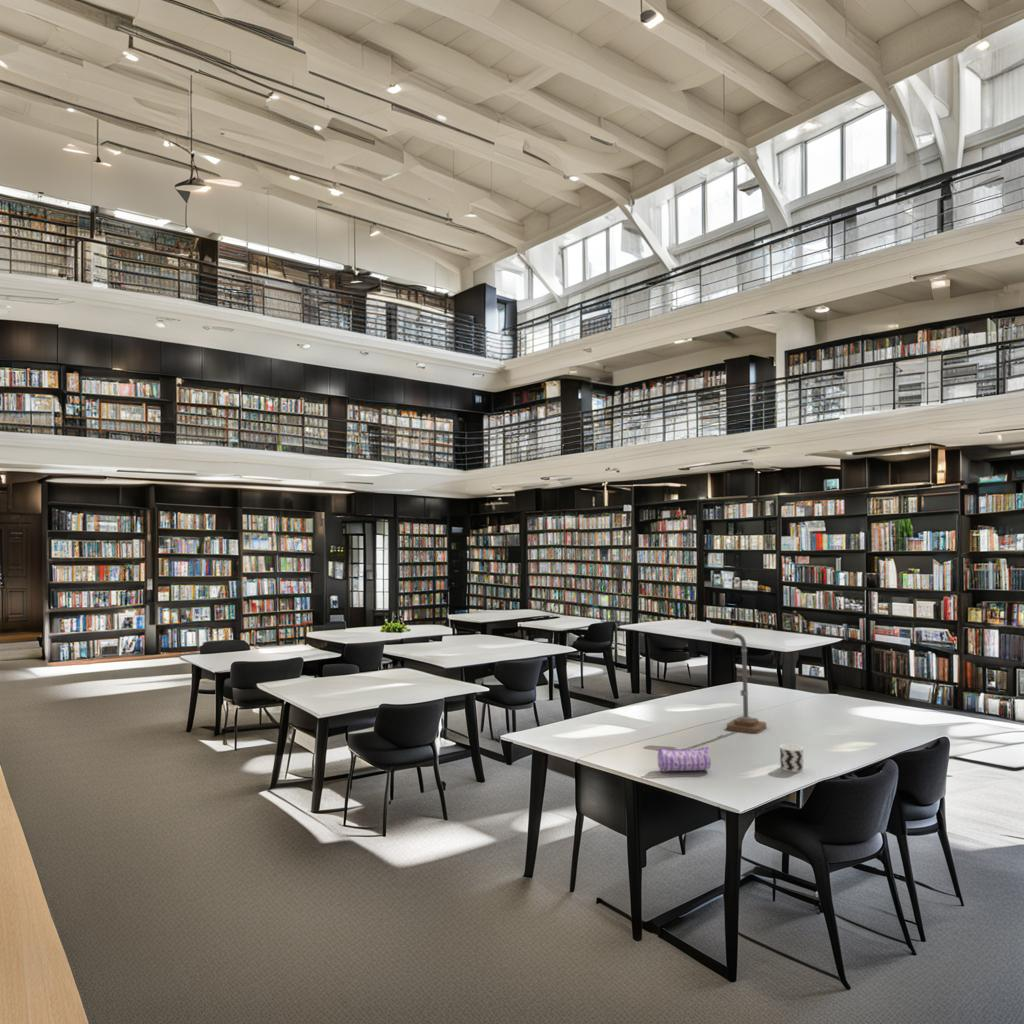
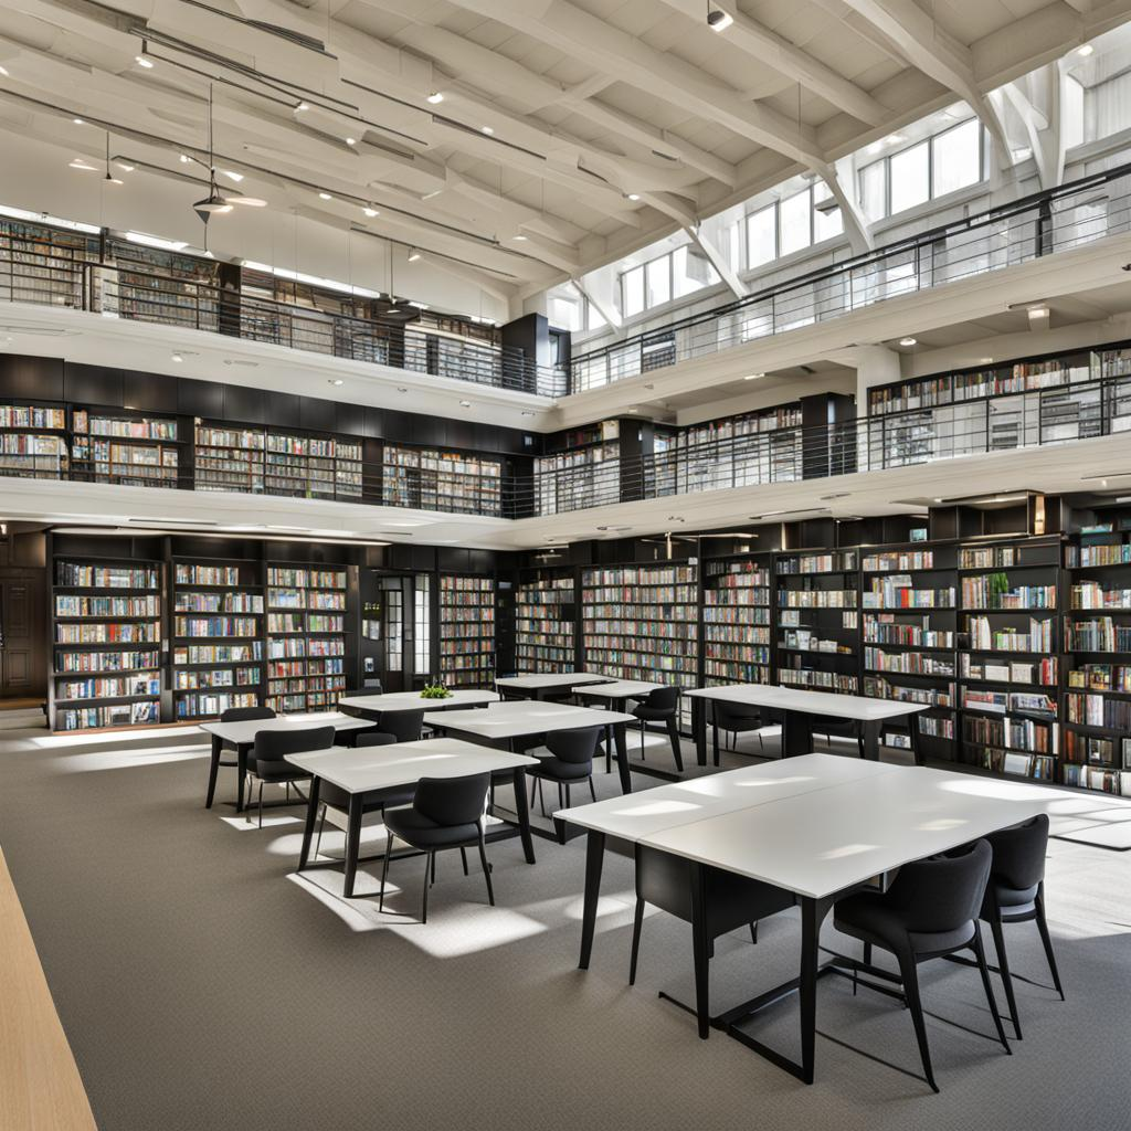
- desk lamp [710,627,767,734]
- cup [779,743,804,773]
- pencil case [656,745,712,772]
